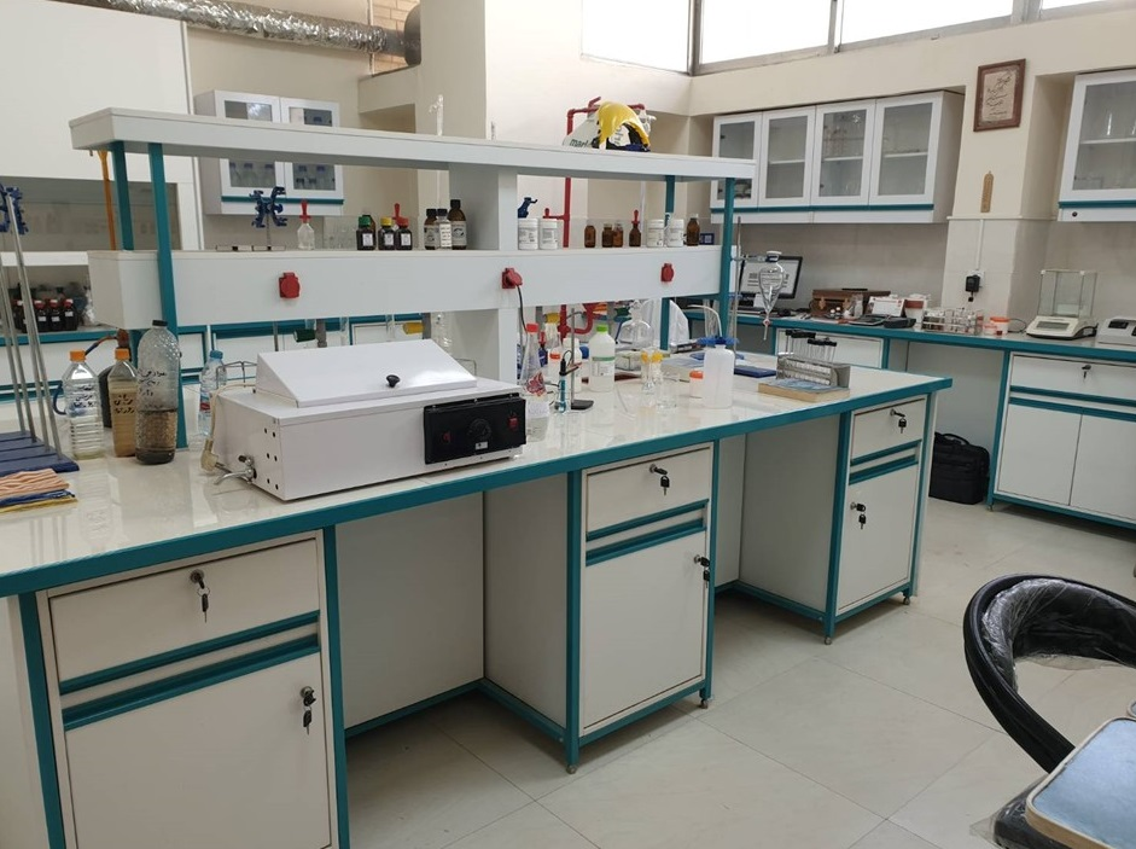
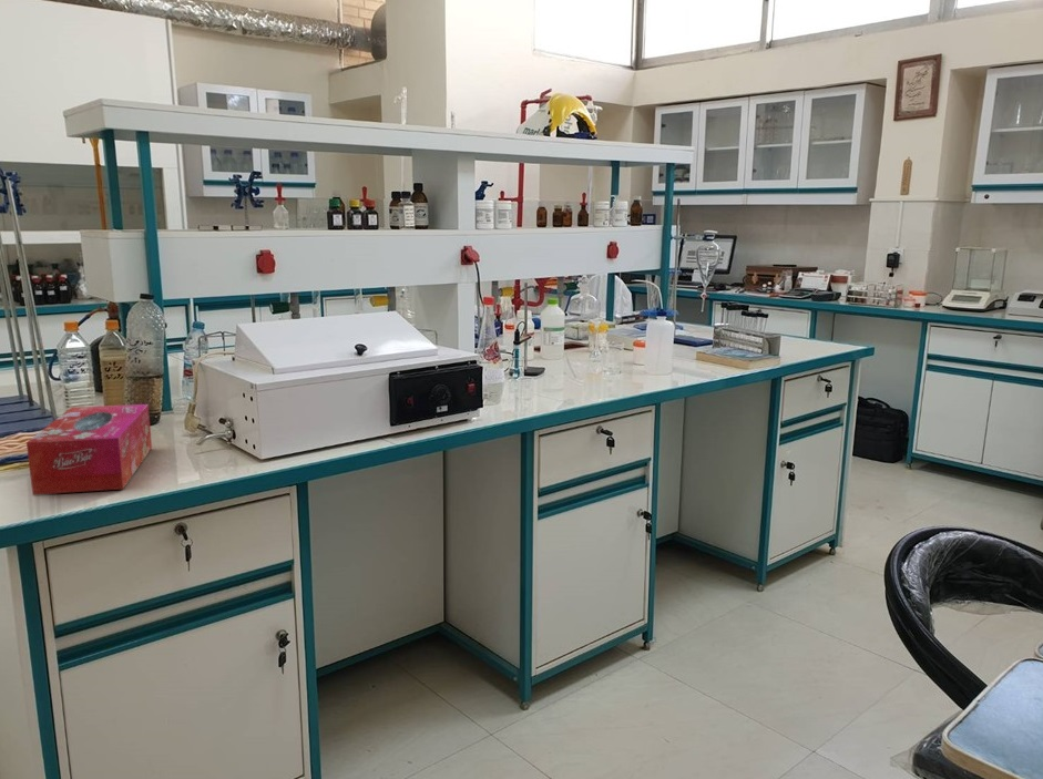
+ tissue box [25,403,153,496]
